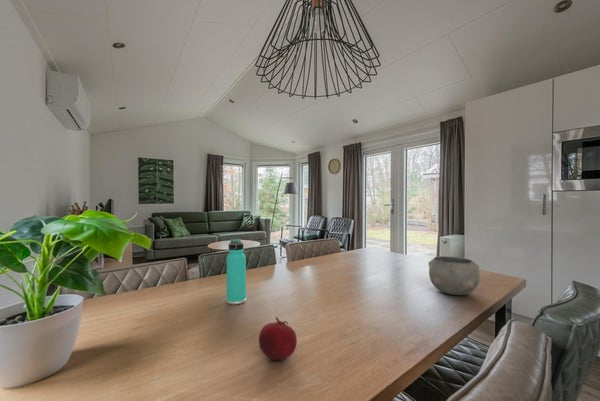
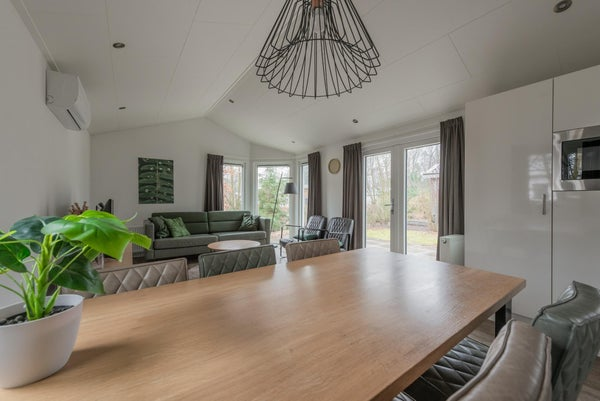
- bowl [427,255,481,296]
- fruit [258,316,298,361]
- thermos bottle [226,237,247,305]
